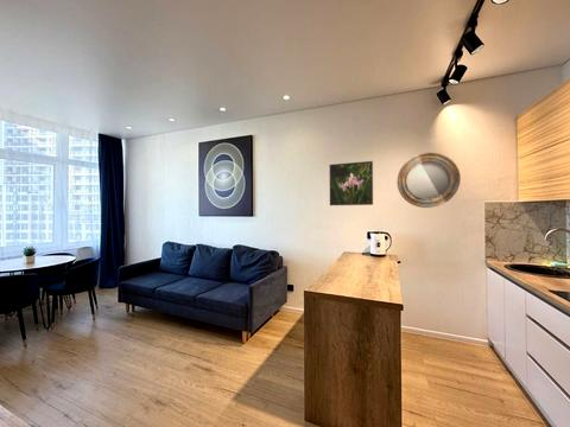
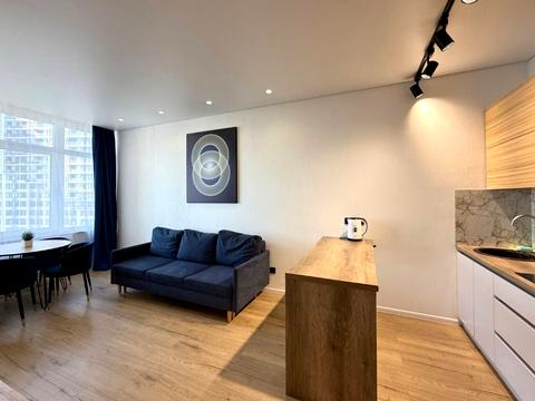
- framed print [329,160,374,206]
- home mirror [397,152,462,209]
